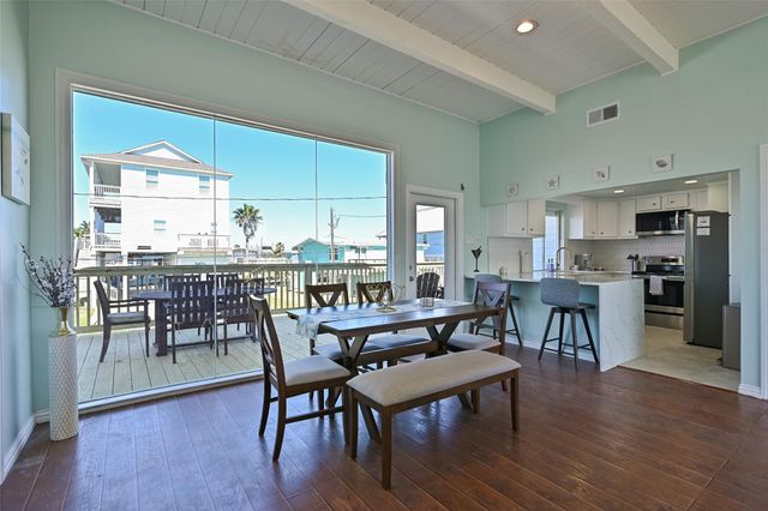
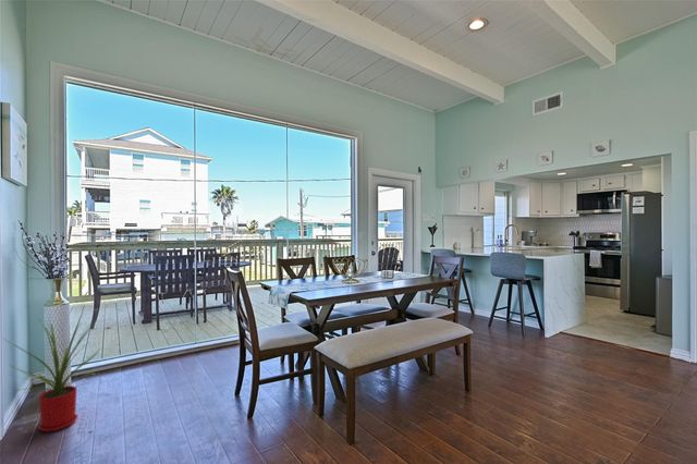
+ house plant [3,313,102,432]
